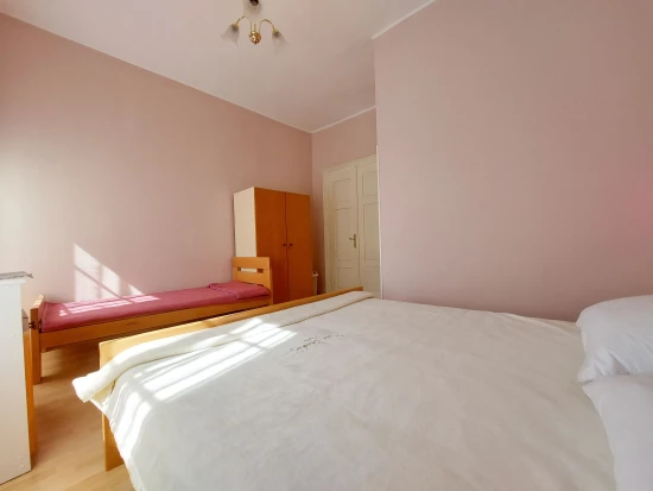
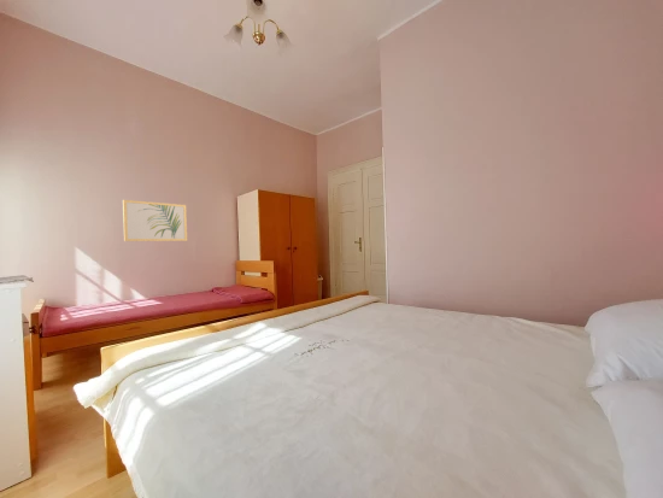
+ wall art [122,199,188,242]
